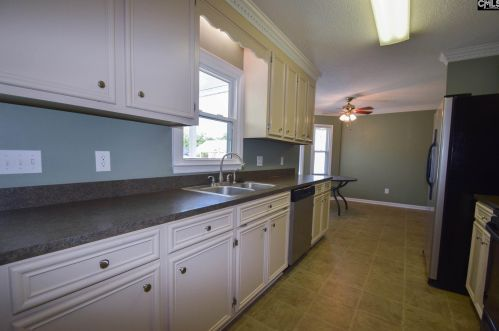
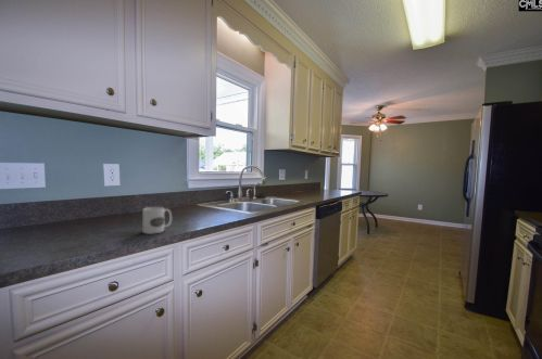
+ mug [142,206,173,235]
